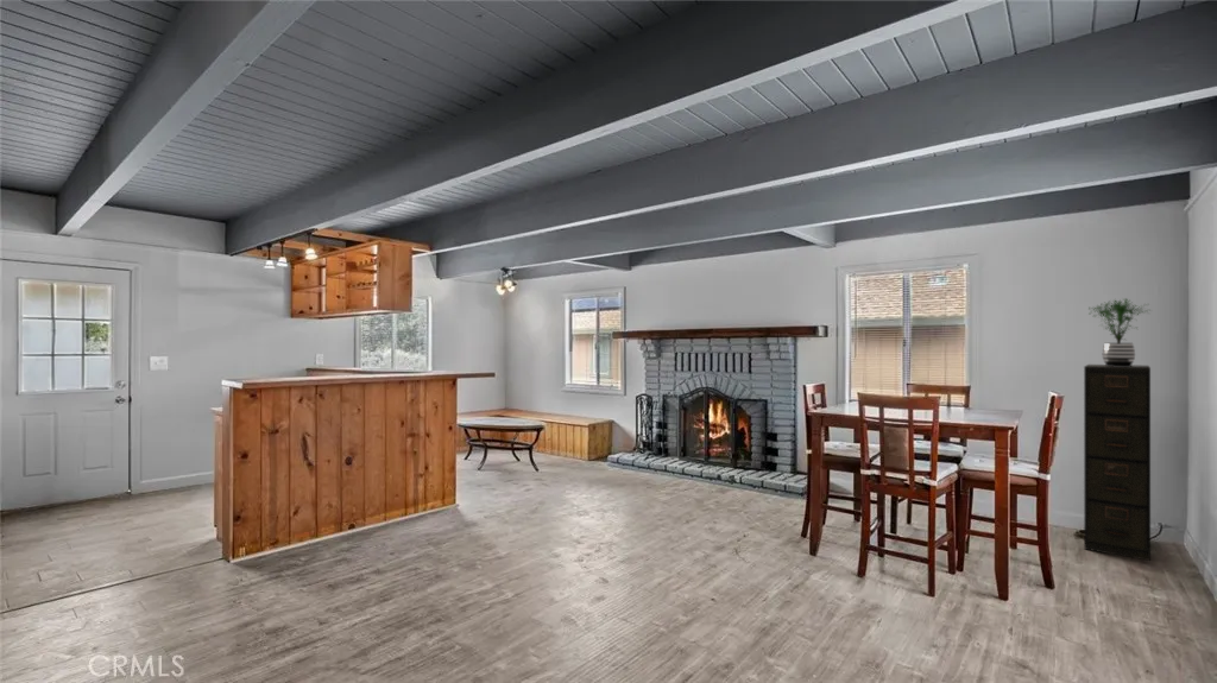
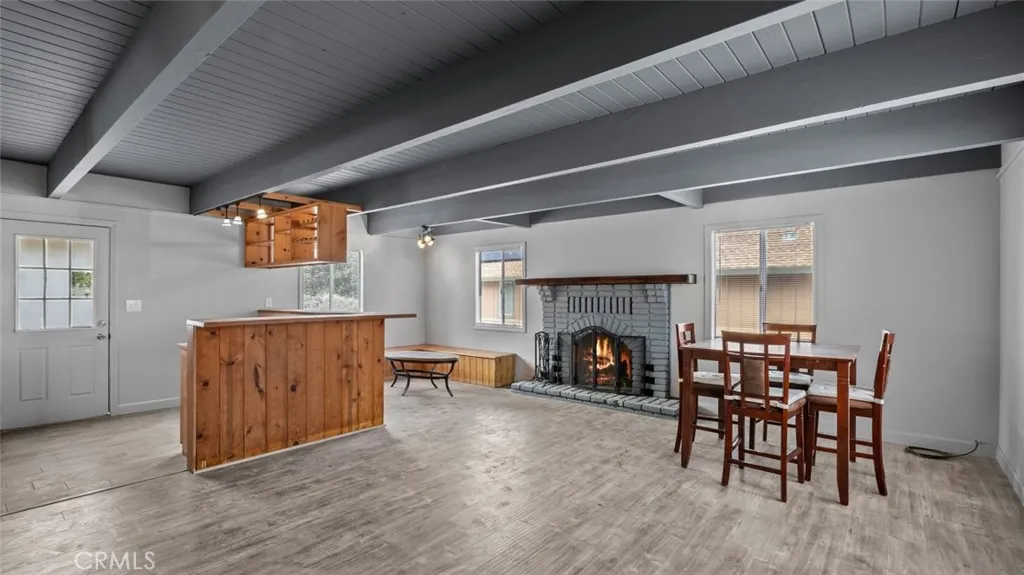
- potted plant [1086,297,1153,367]
- filing cabinet [1083,363,1152,562]
